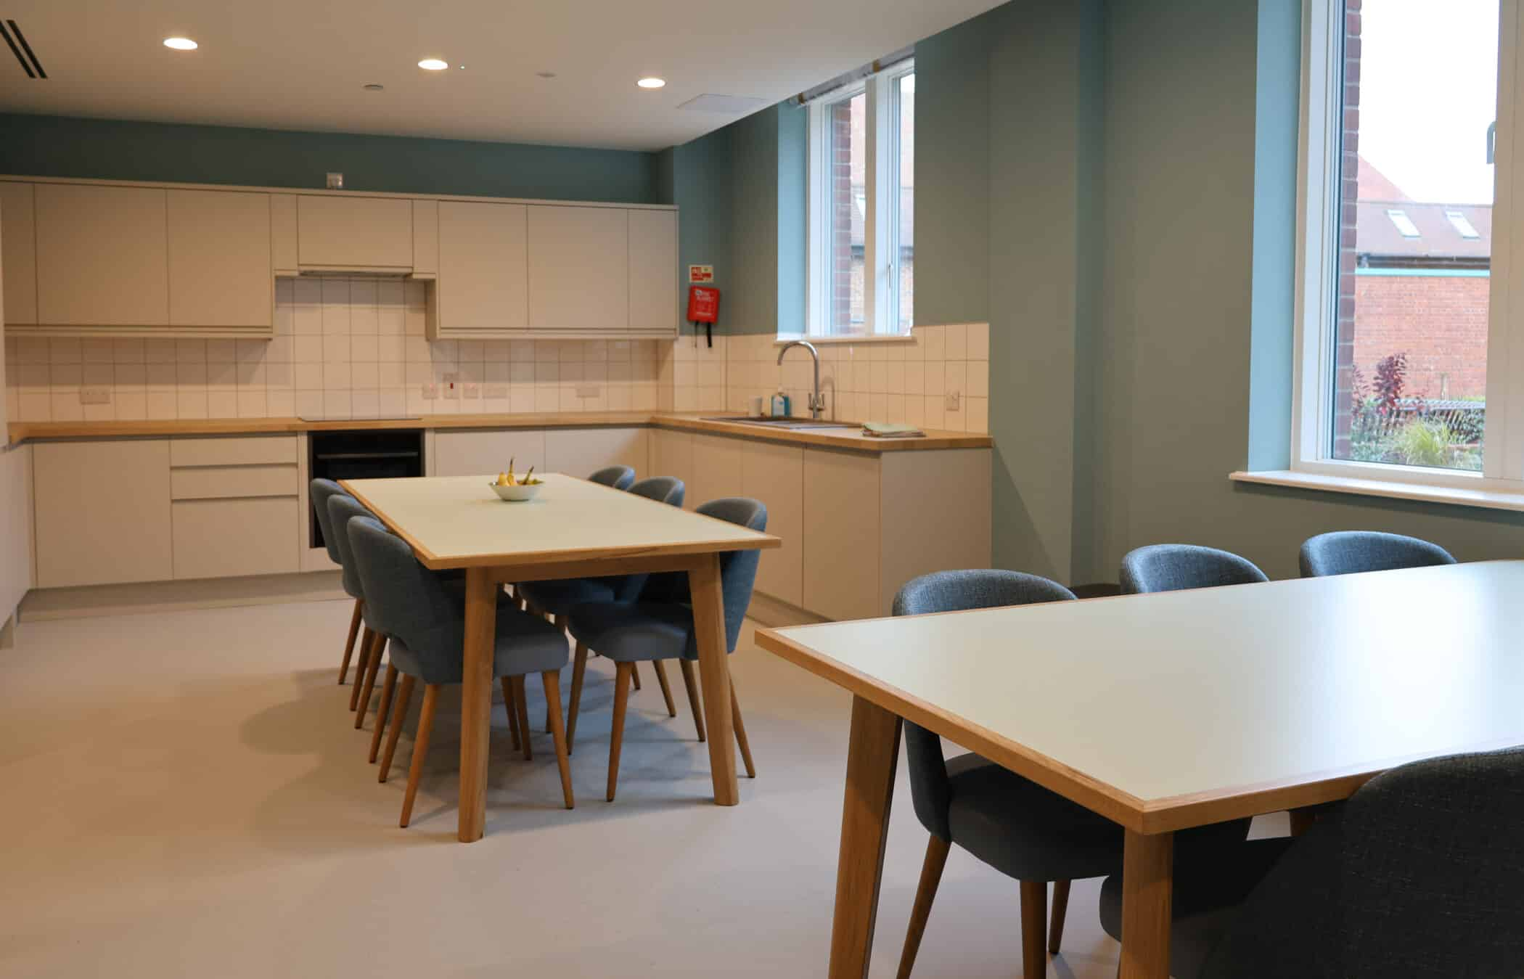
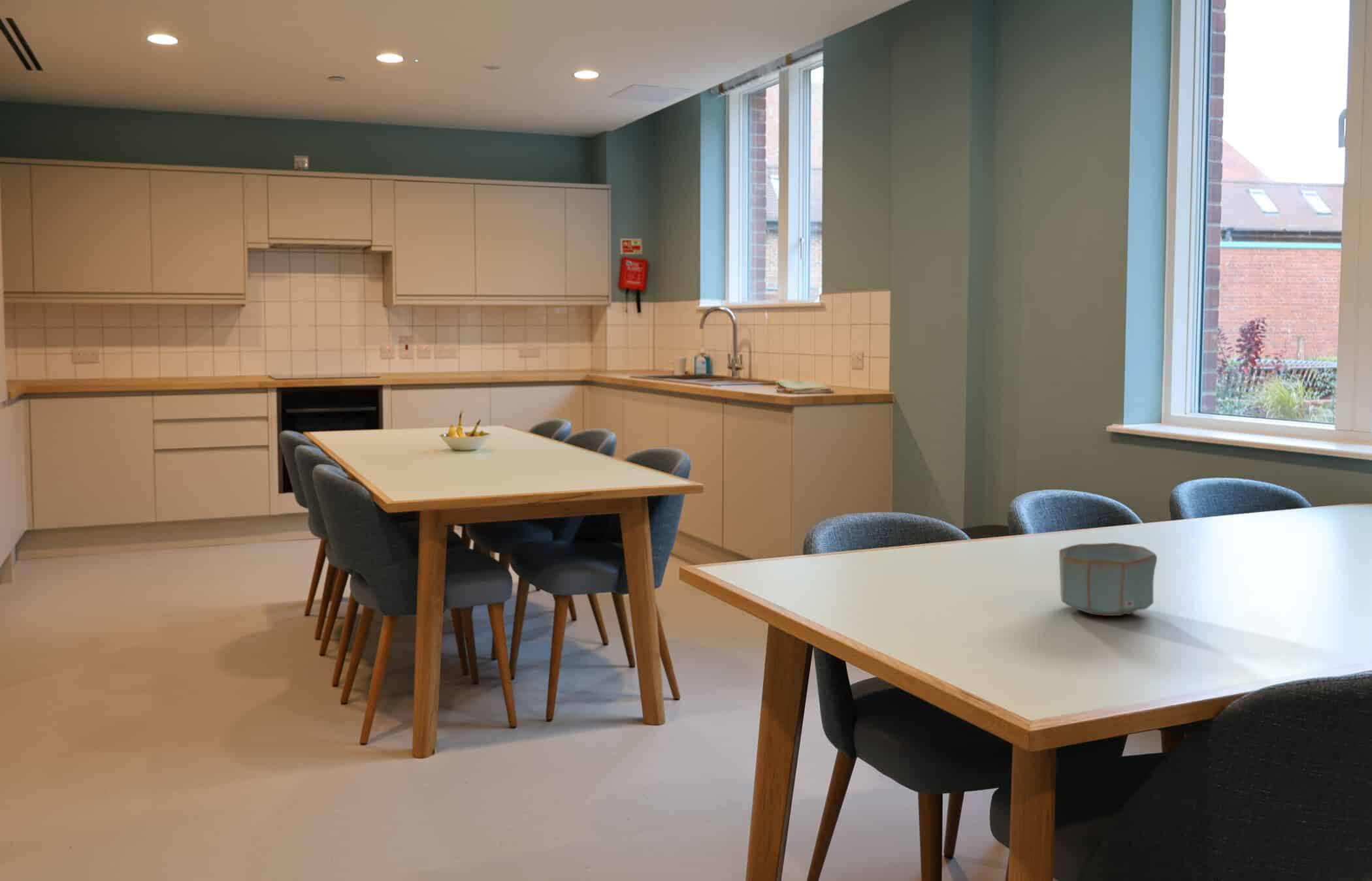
+ bowl [1058,542,1158,617]
